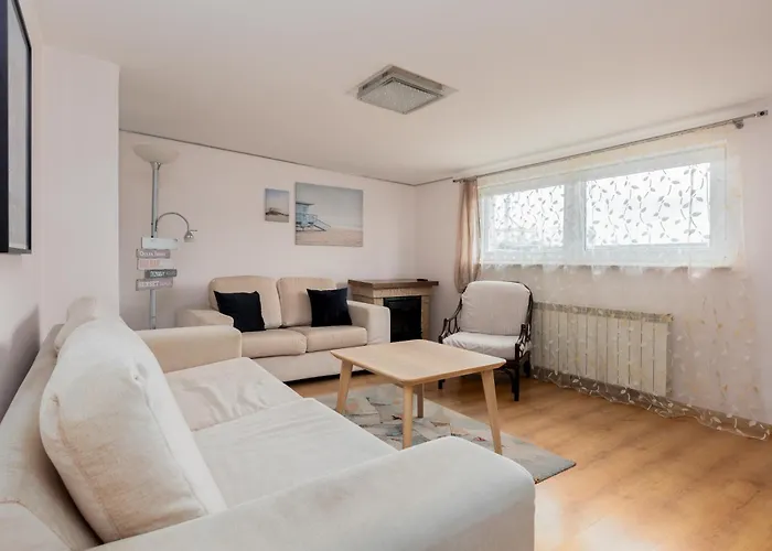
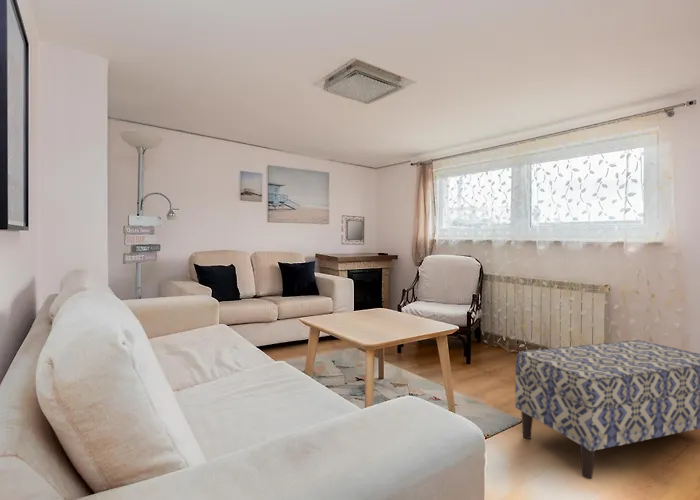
+ home mirror [341,214,365,246]
+ bench [514,339,700,480]
